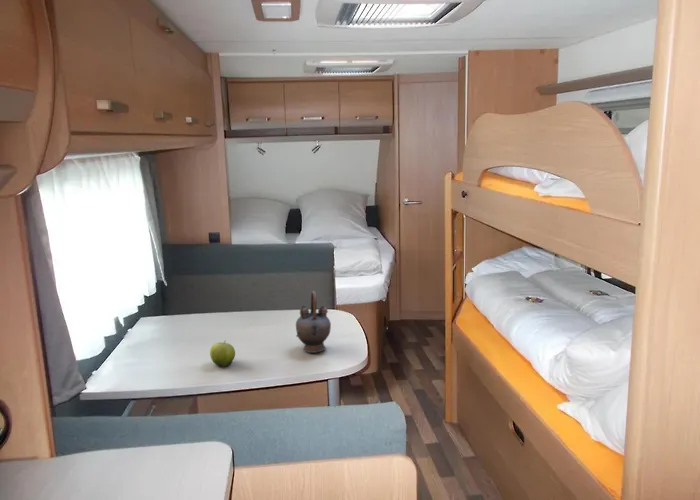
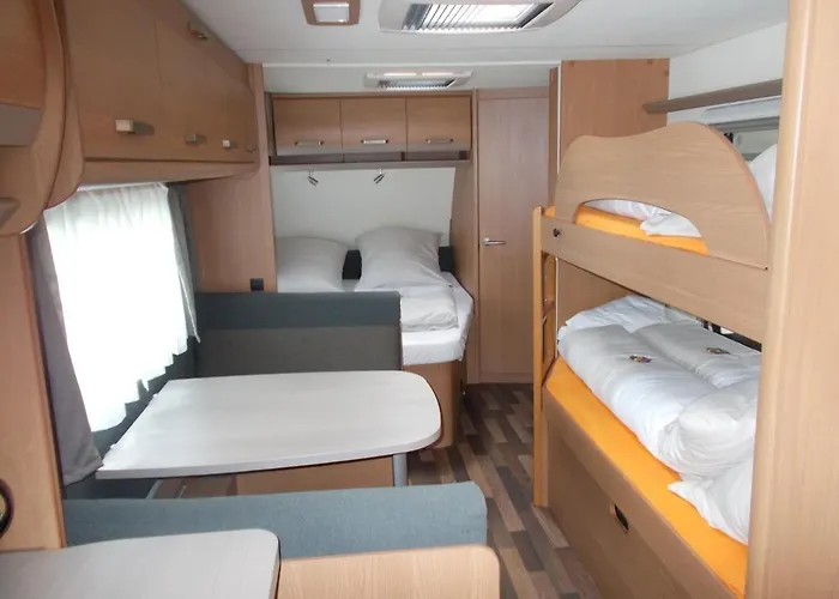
- fruit [209,339,236,368]
- teapot [295,290,332,354]
